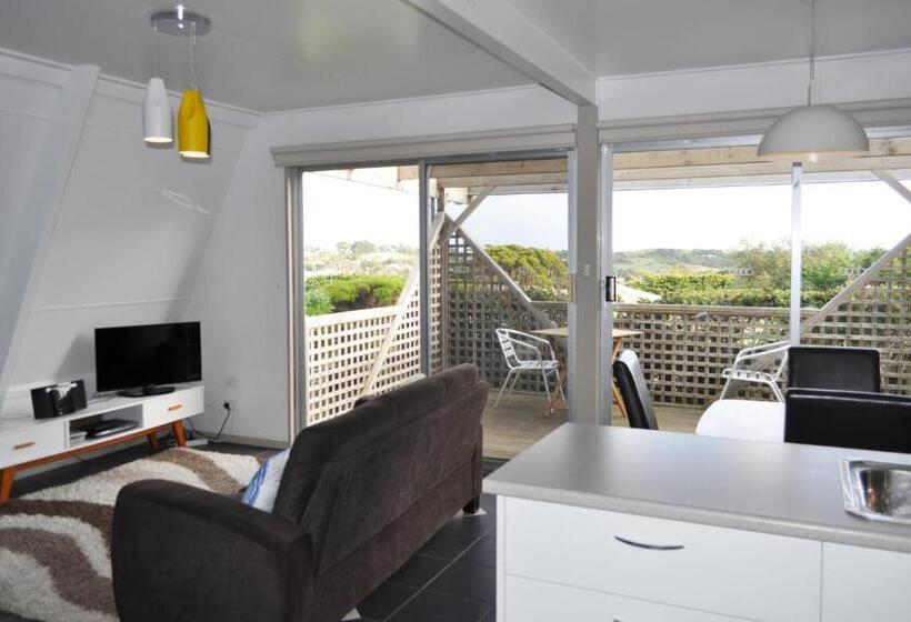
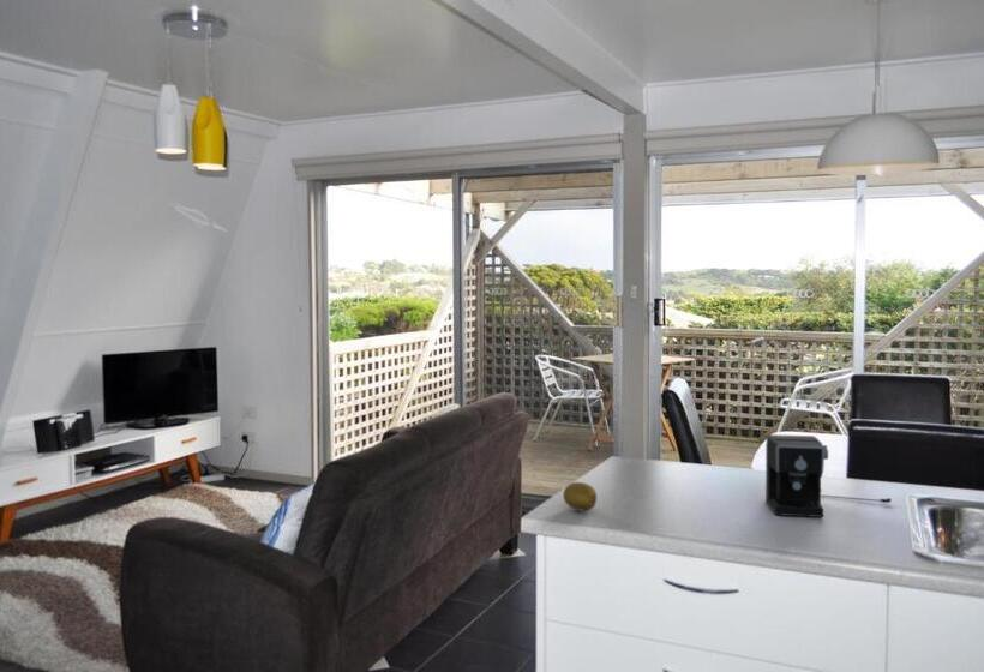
+ fruit [562,481,598,511]
+ coffee maker [764,433,893,518]
